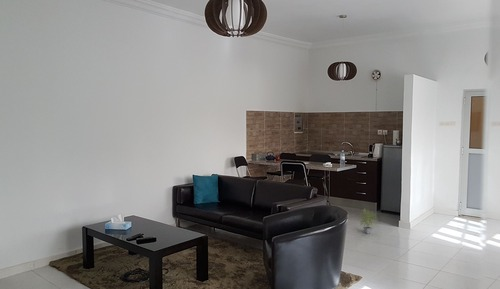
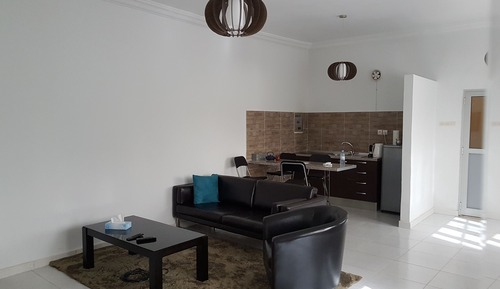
- potted plant [356,209,378,235]
